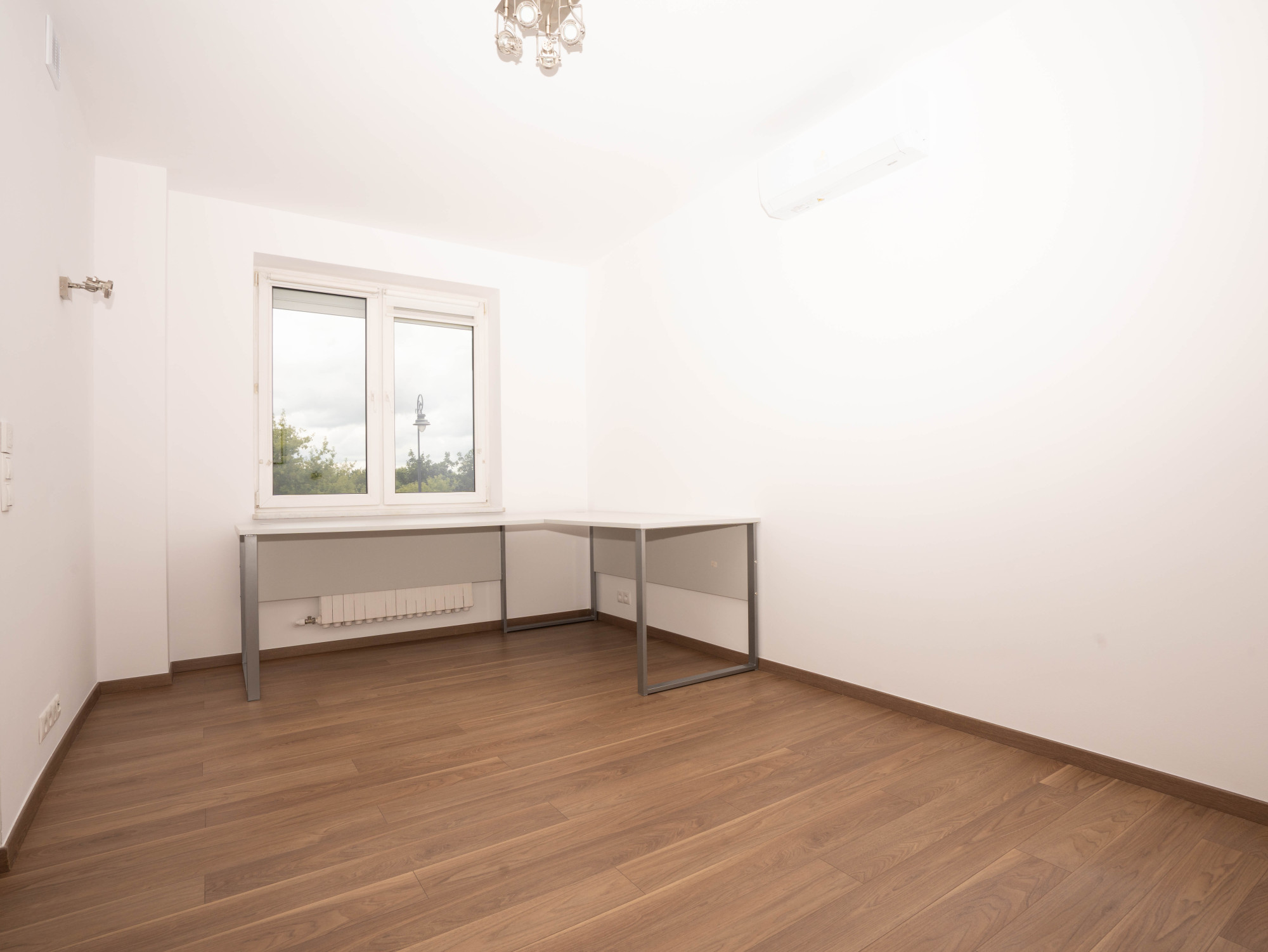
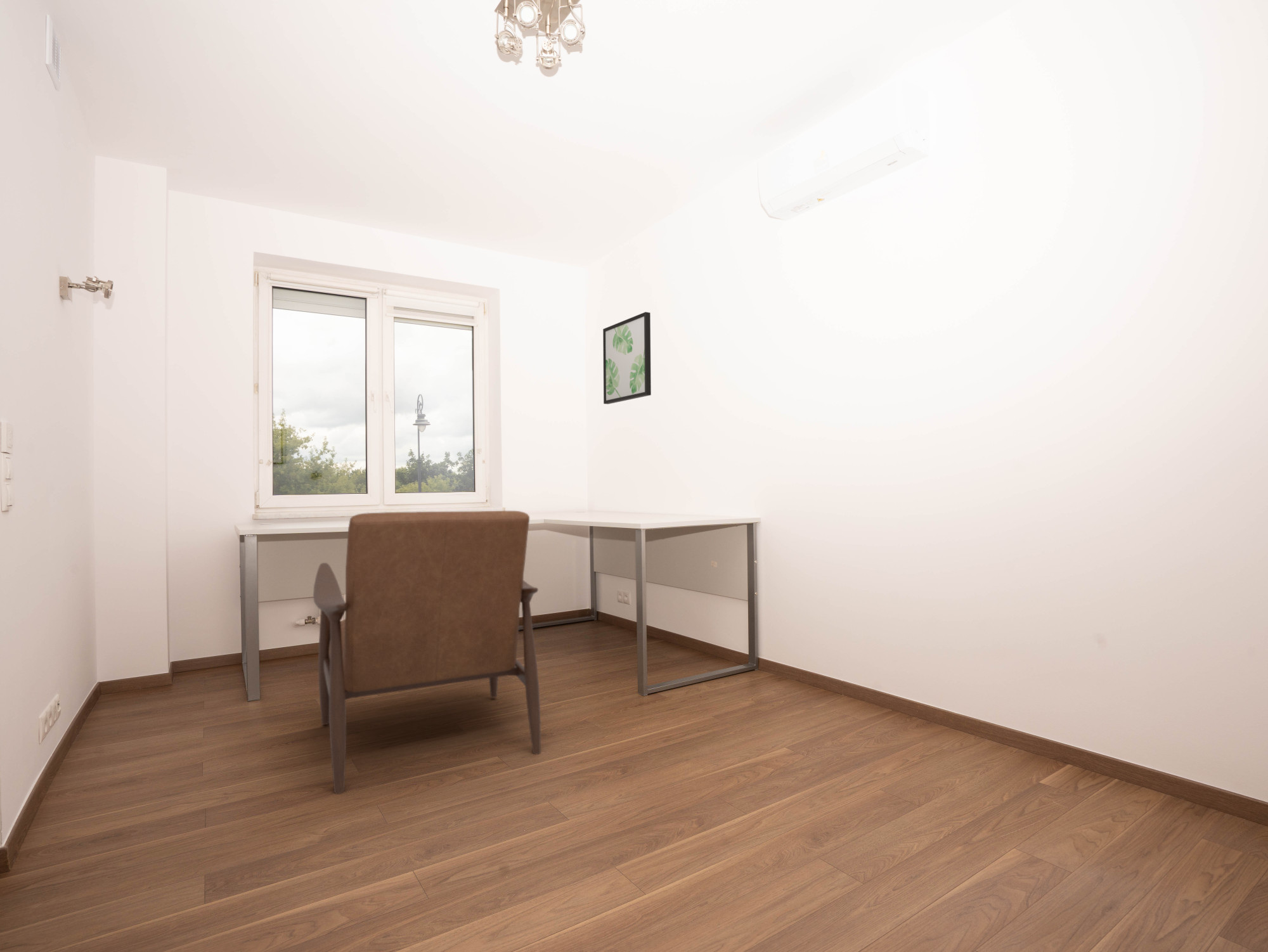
+ chair [313,510,541,795]
+ wall art [602,311,652,405]
